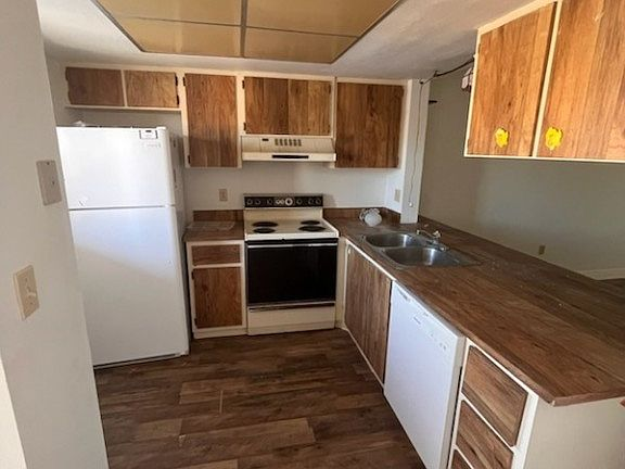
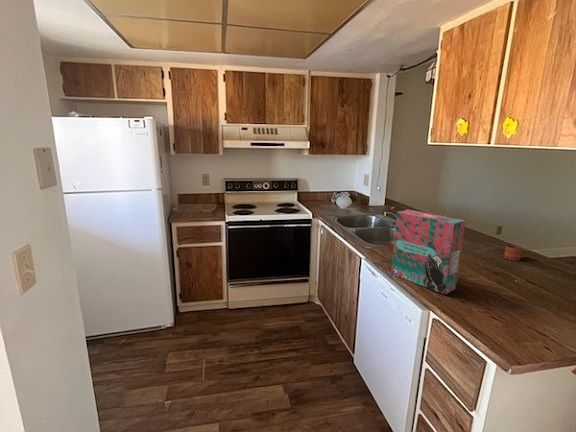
+ mug [503,244,531,262]
+ cereal box [390,209,466,295]
